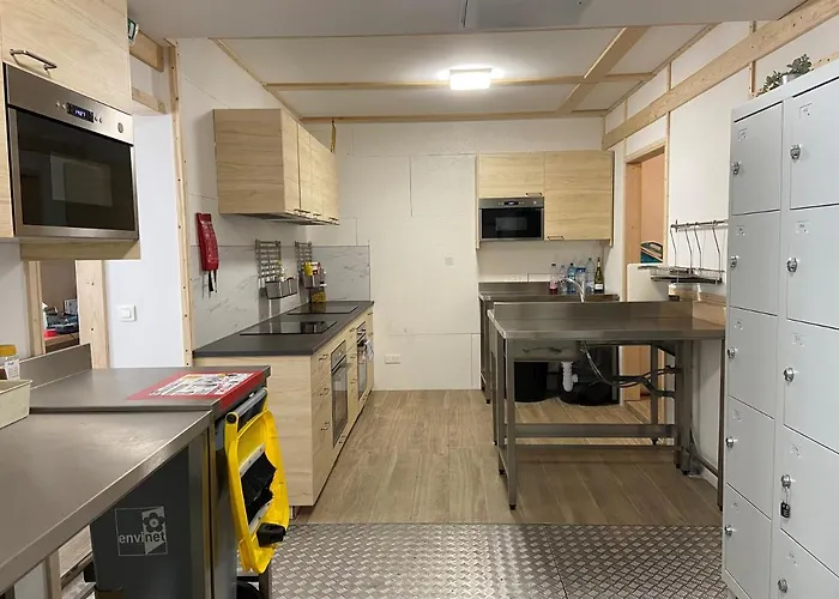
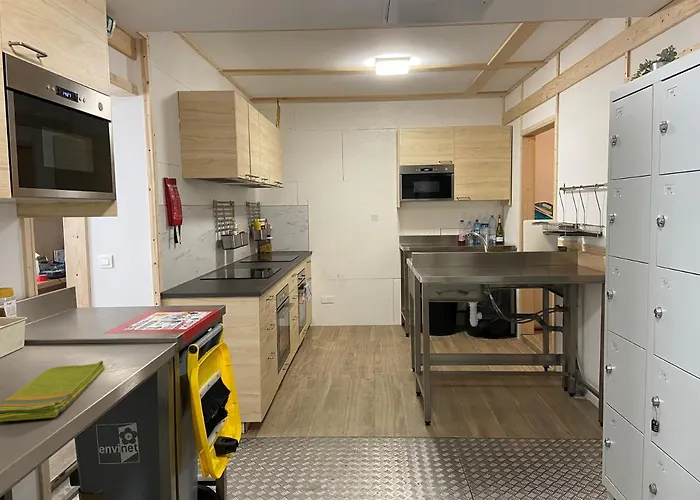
+ dish towel [0,360,106,423]
